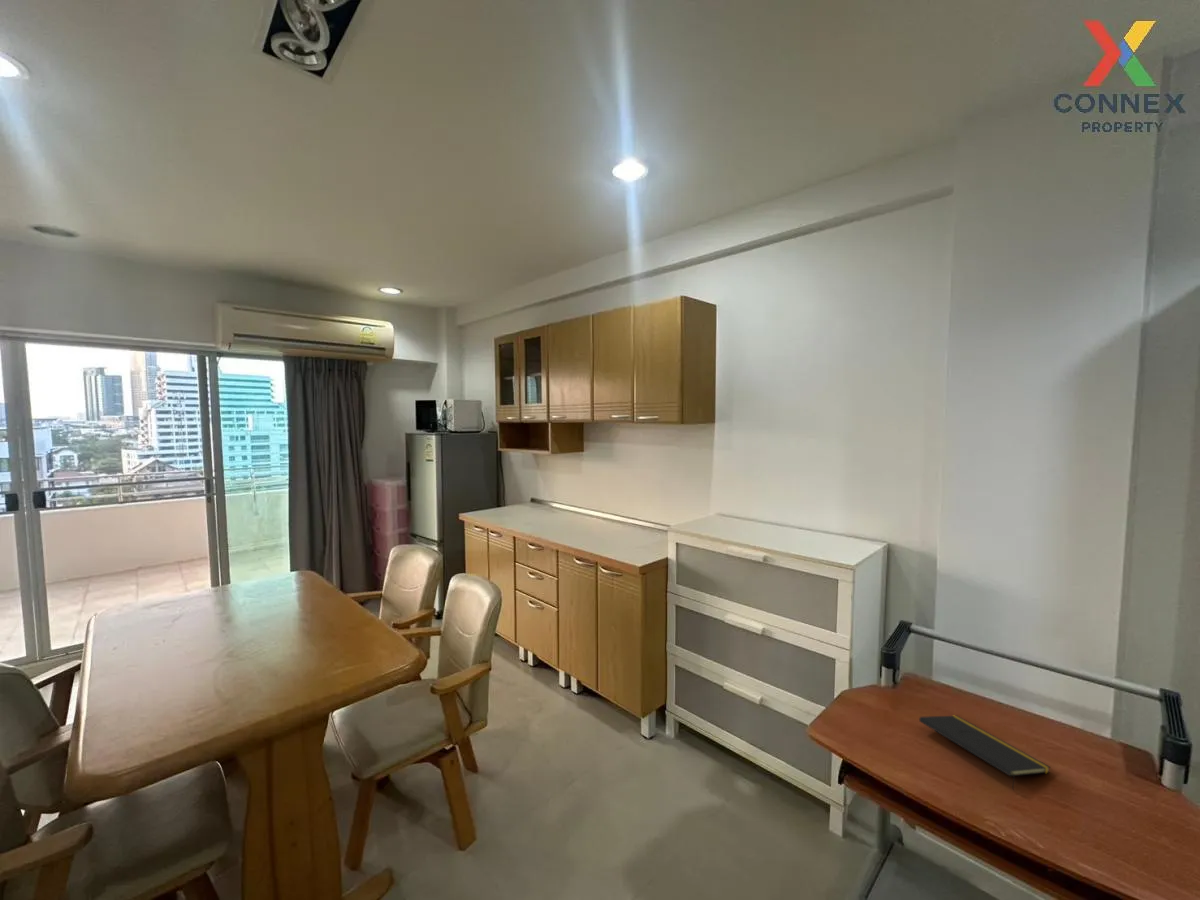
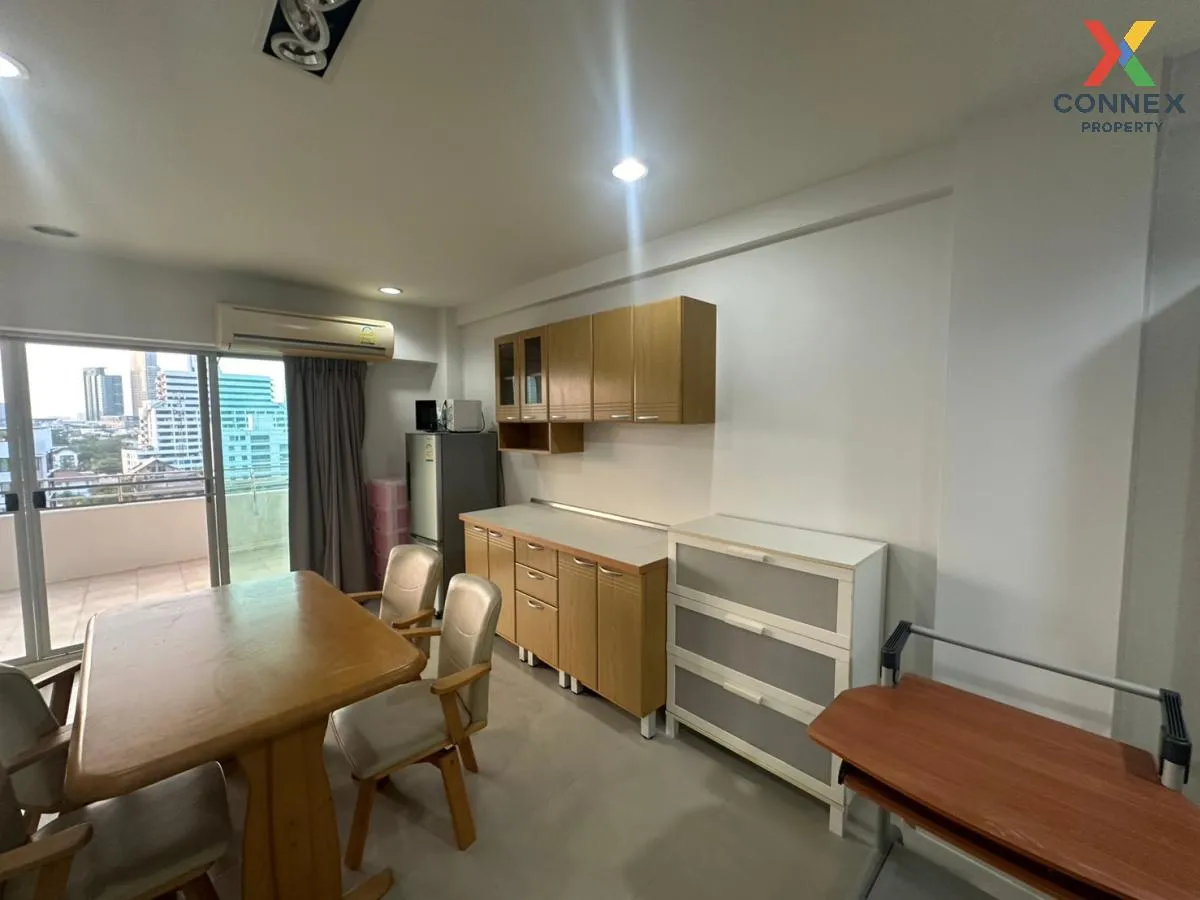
- notepad [918,715,1052,792]
